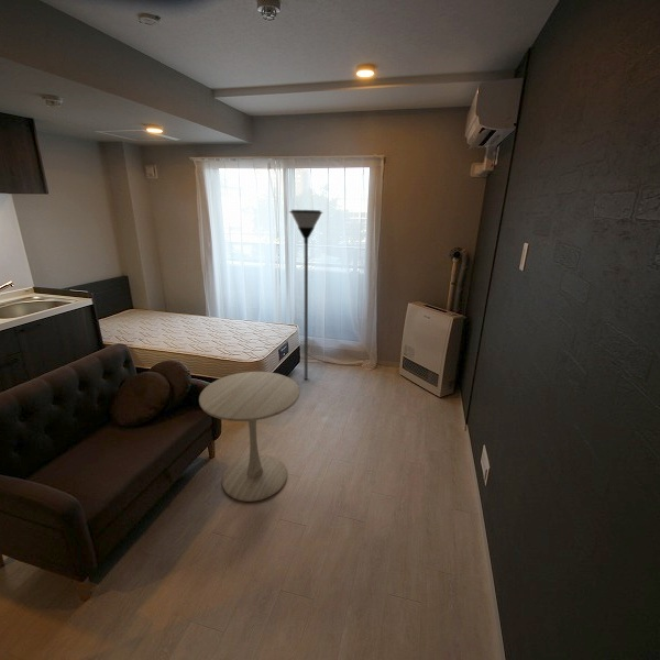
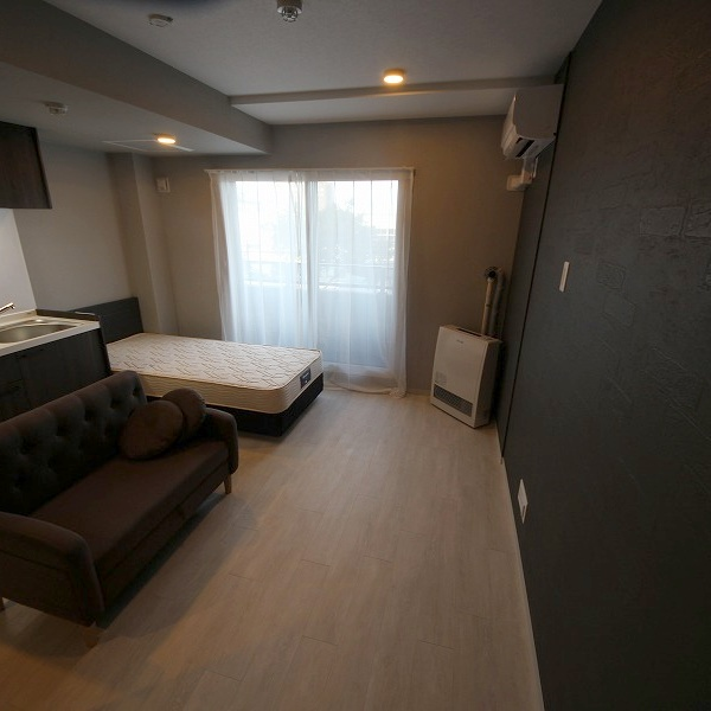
- floor lamp [288,209,324,381]
- side table [198,371,300,503]
